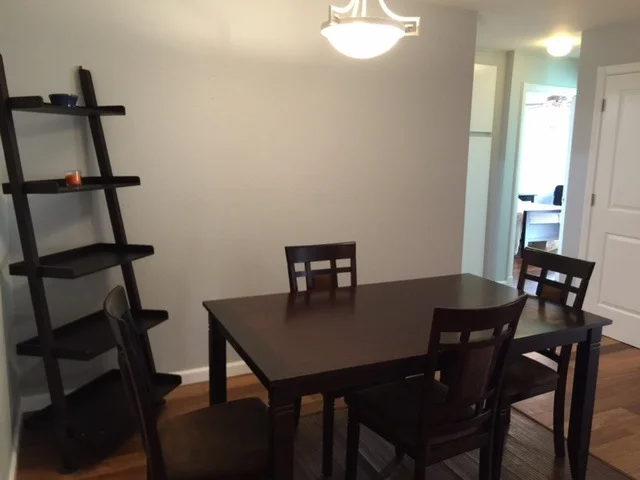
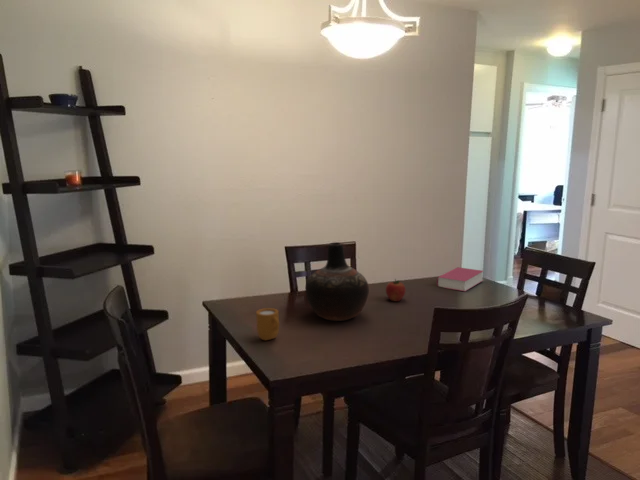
+ book [436,266,484,292]
+ vase [304,241,370,322]
+ mug [255,307,280,341]
+ apple [385,278,406,302]
